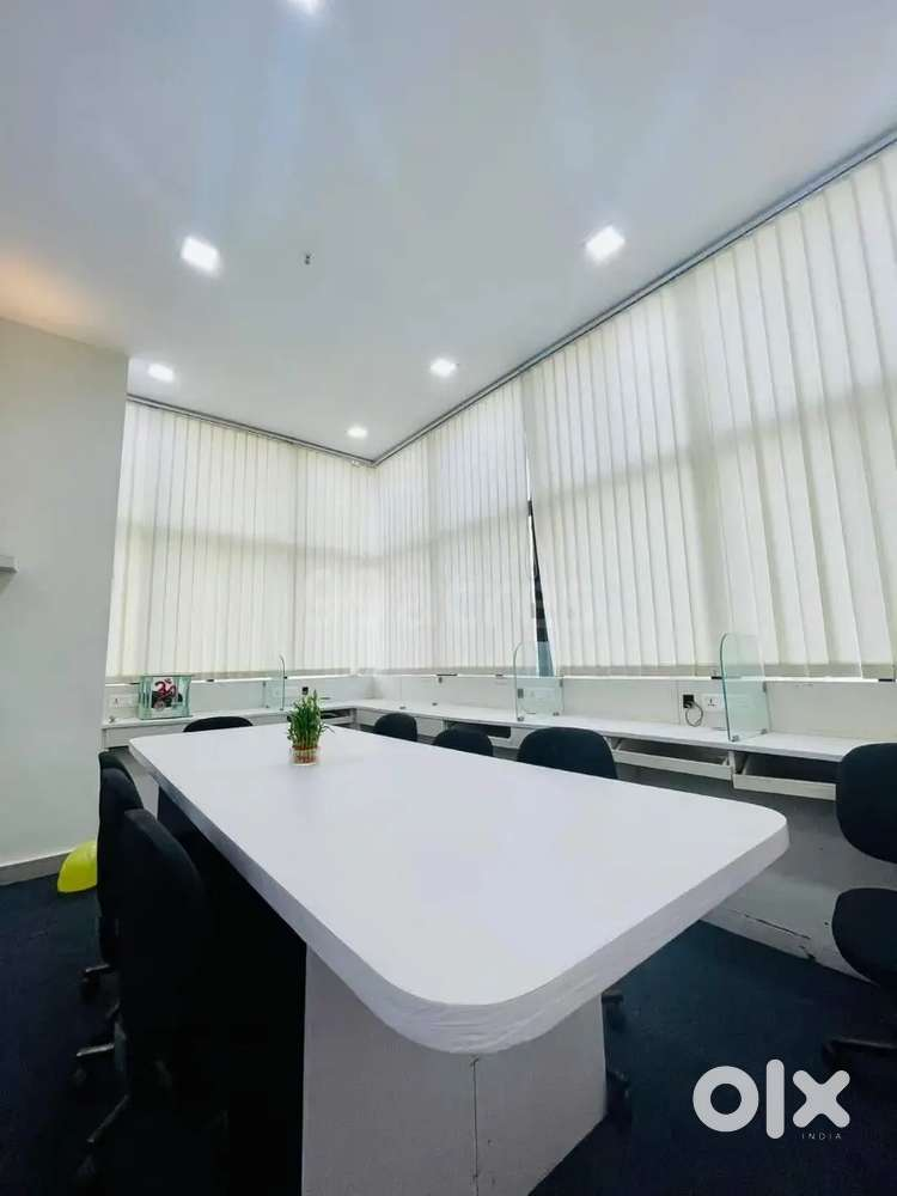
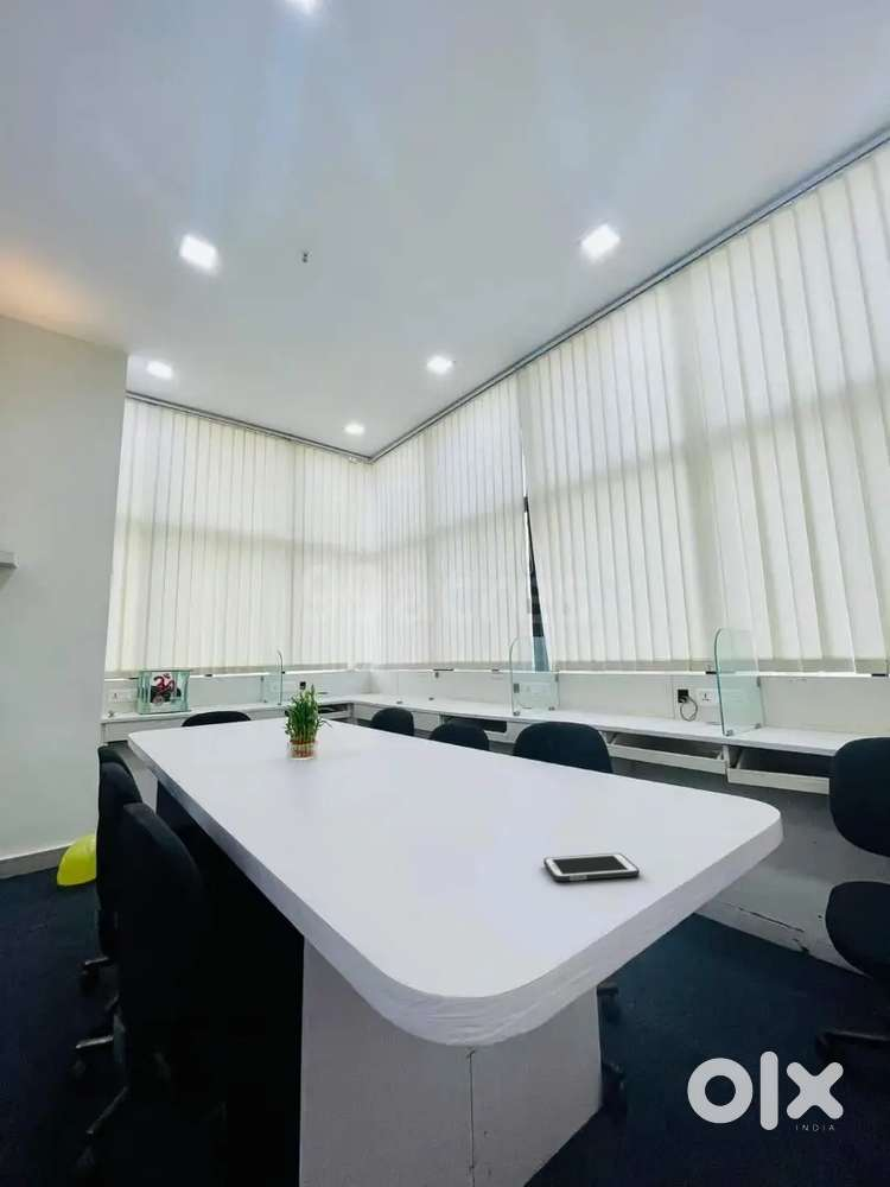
+ cell phone [542,852,641,882]
